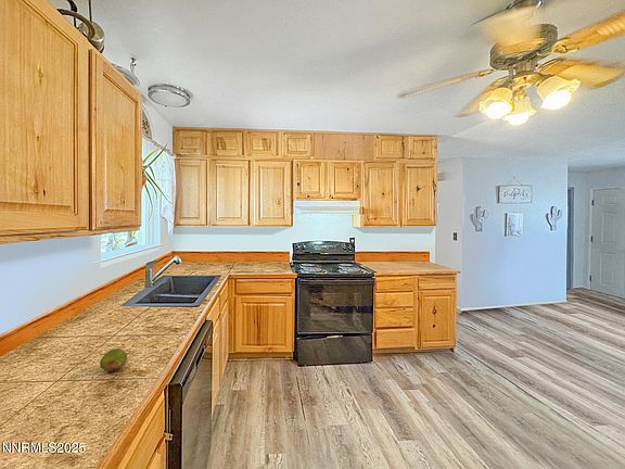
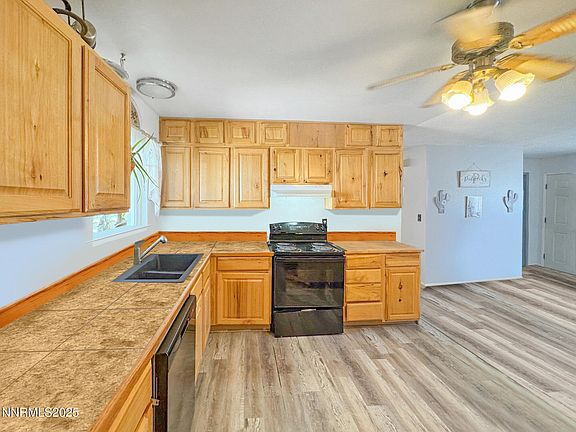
- fruit [99,347,128,372]
